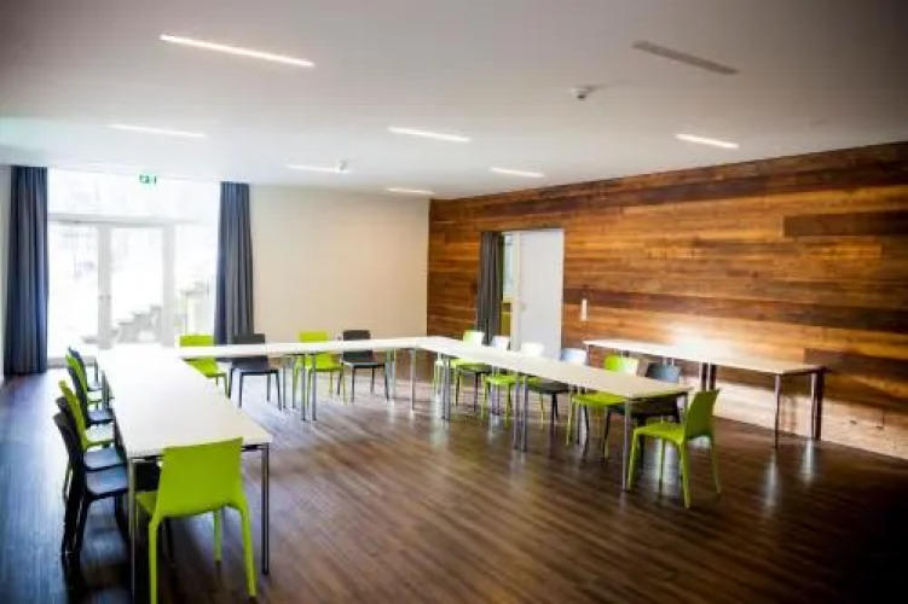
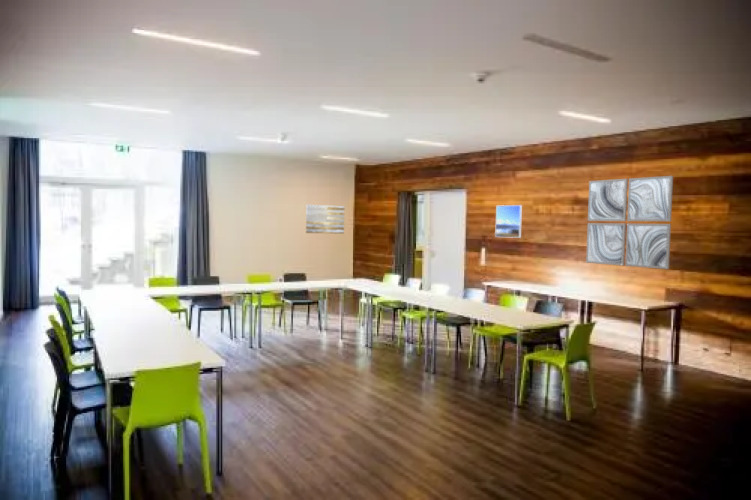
+ wall art [305,204,345,235]
+ wall art [585,175,674,270]
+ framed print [494,204,523,239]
